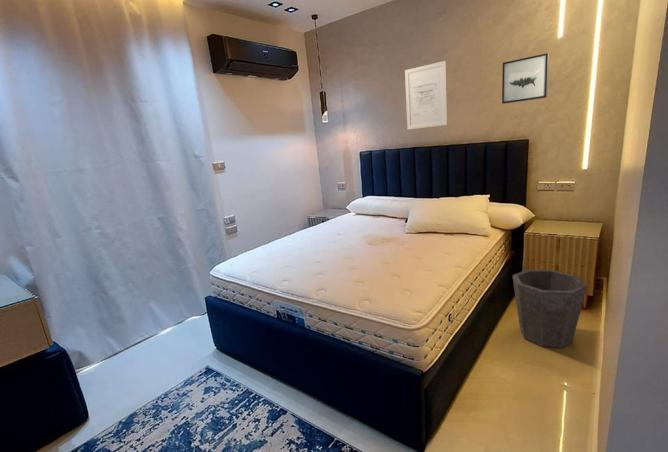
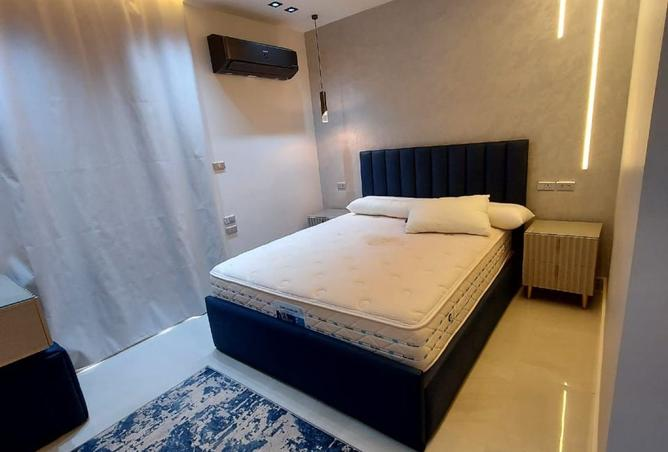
- wall art [501,52,550,105]
- wall art [404,60,448,130]
- waste bin [511,269,588,349]
